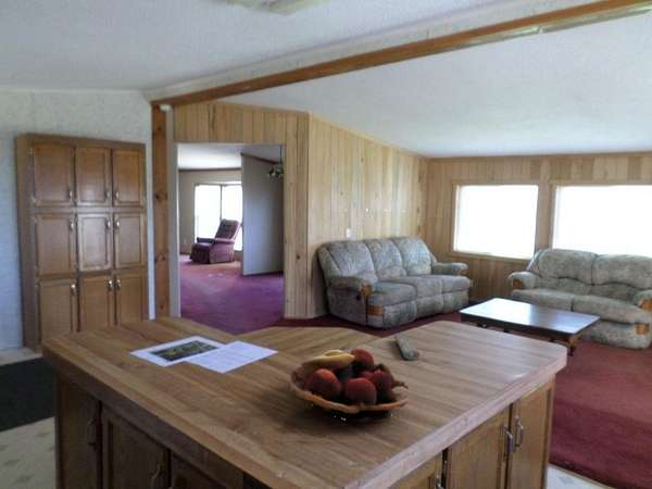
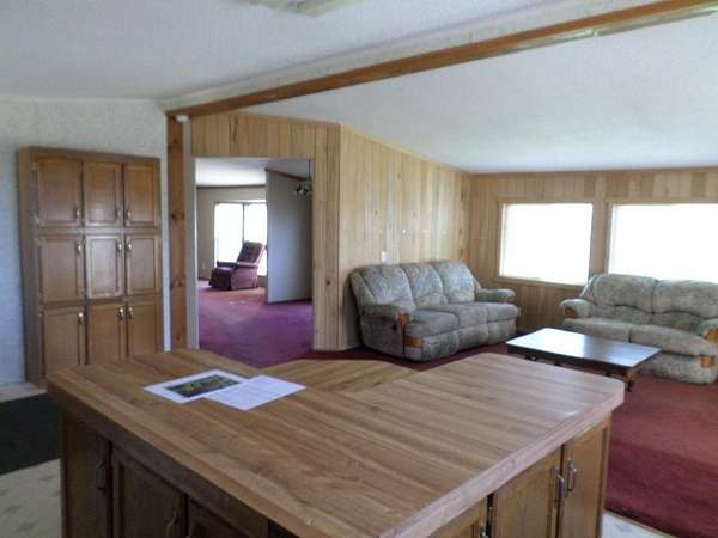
- remote control [393,334,421,361]
- fruit basket [289,348,411,424]
